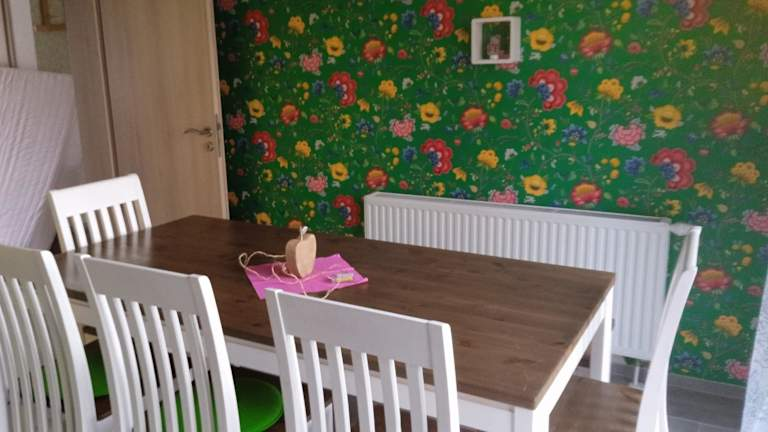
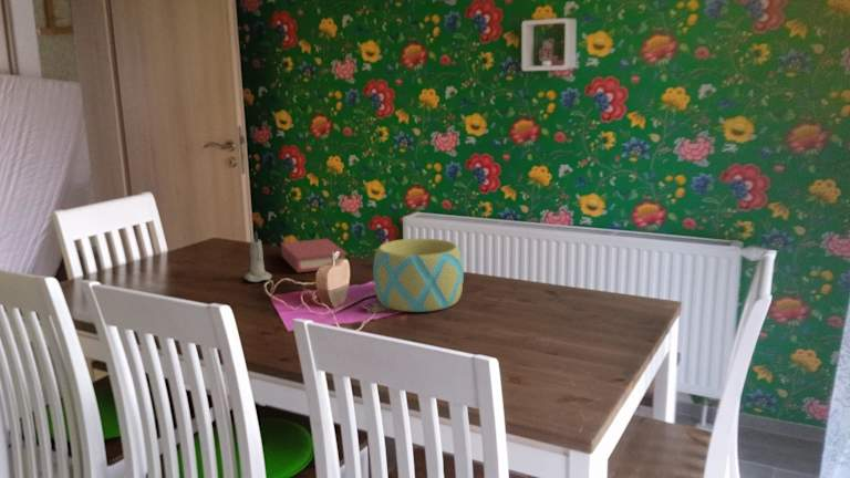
+ book [280,238,349,273]
+ bowl [372,237,465,313]
+ candle [243,230,273,283]
